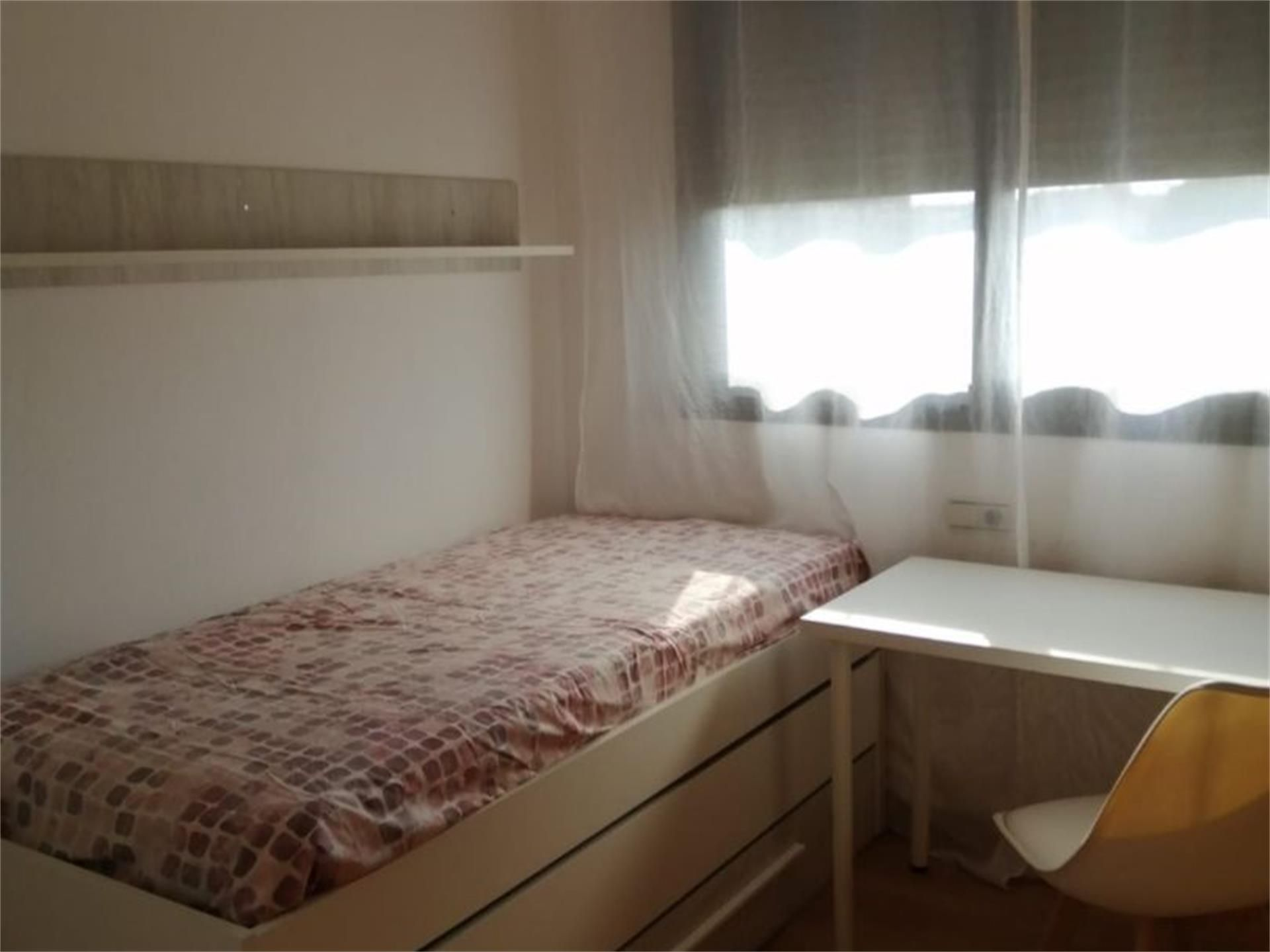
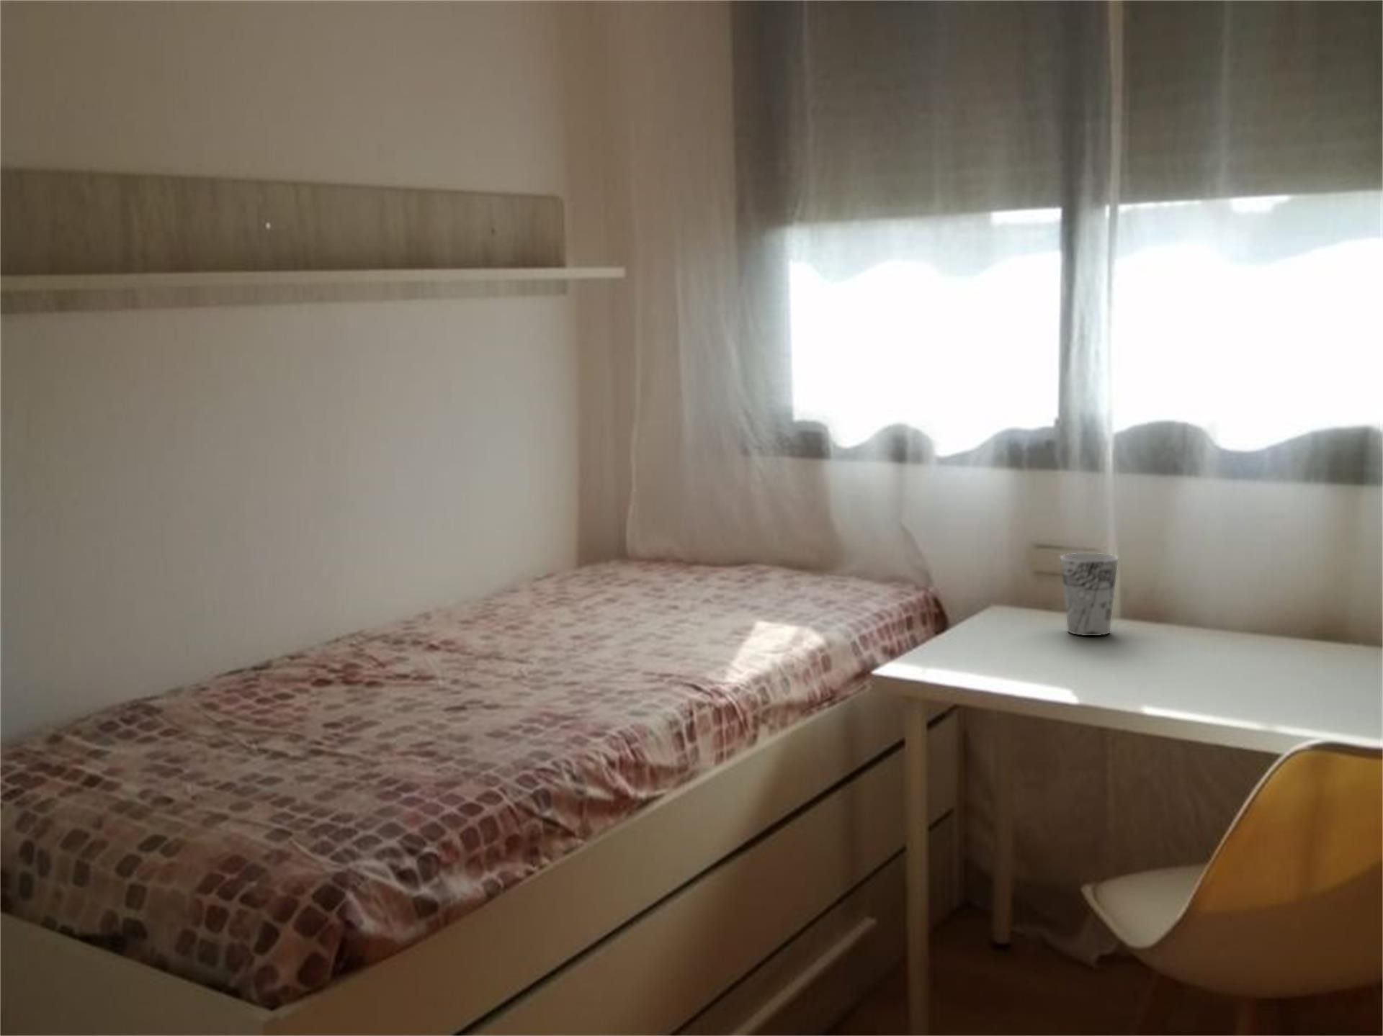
+ cup [1060,552,1119,637]
